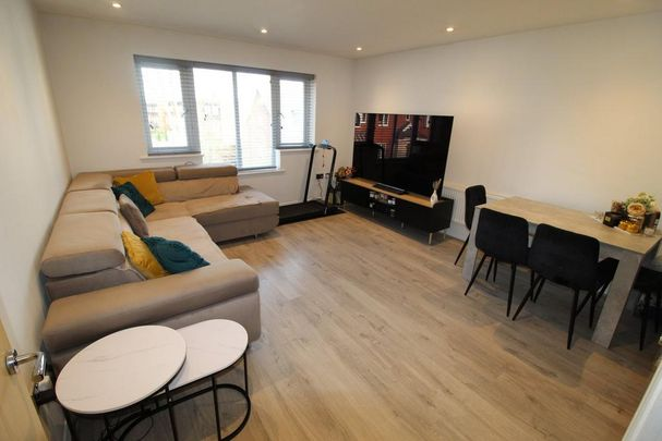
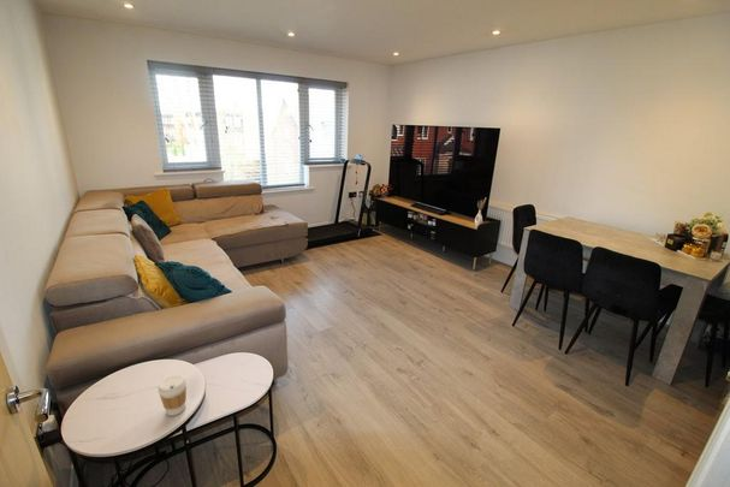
+ coffee cup [156,374,188,417]
